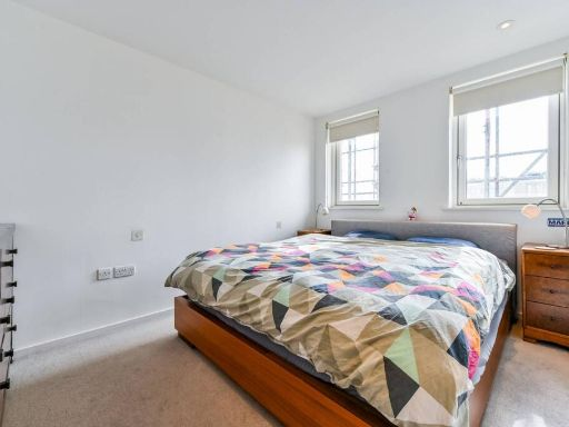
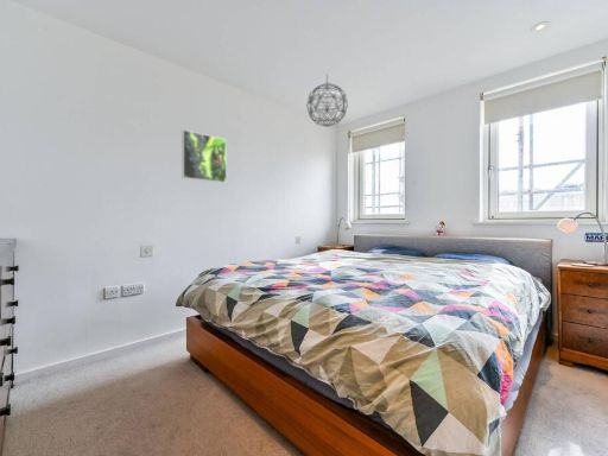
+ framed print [180,128,228,184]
+ pendant light [305,72,349,128]
